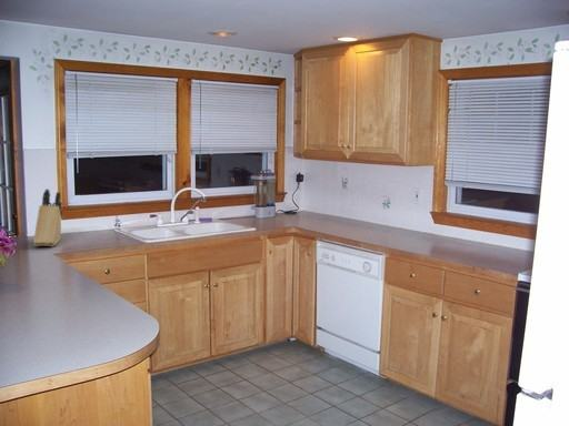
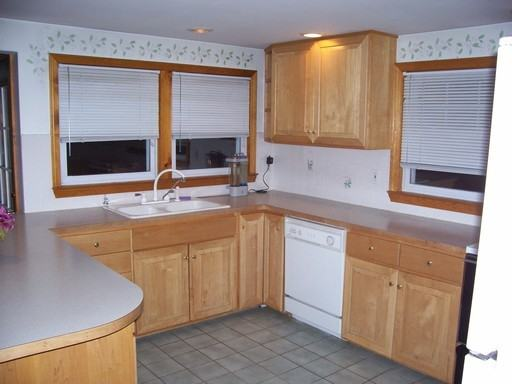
- knife block [32,187,63,247]
